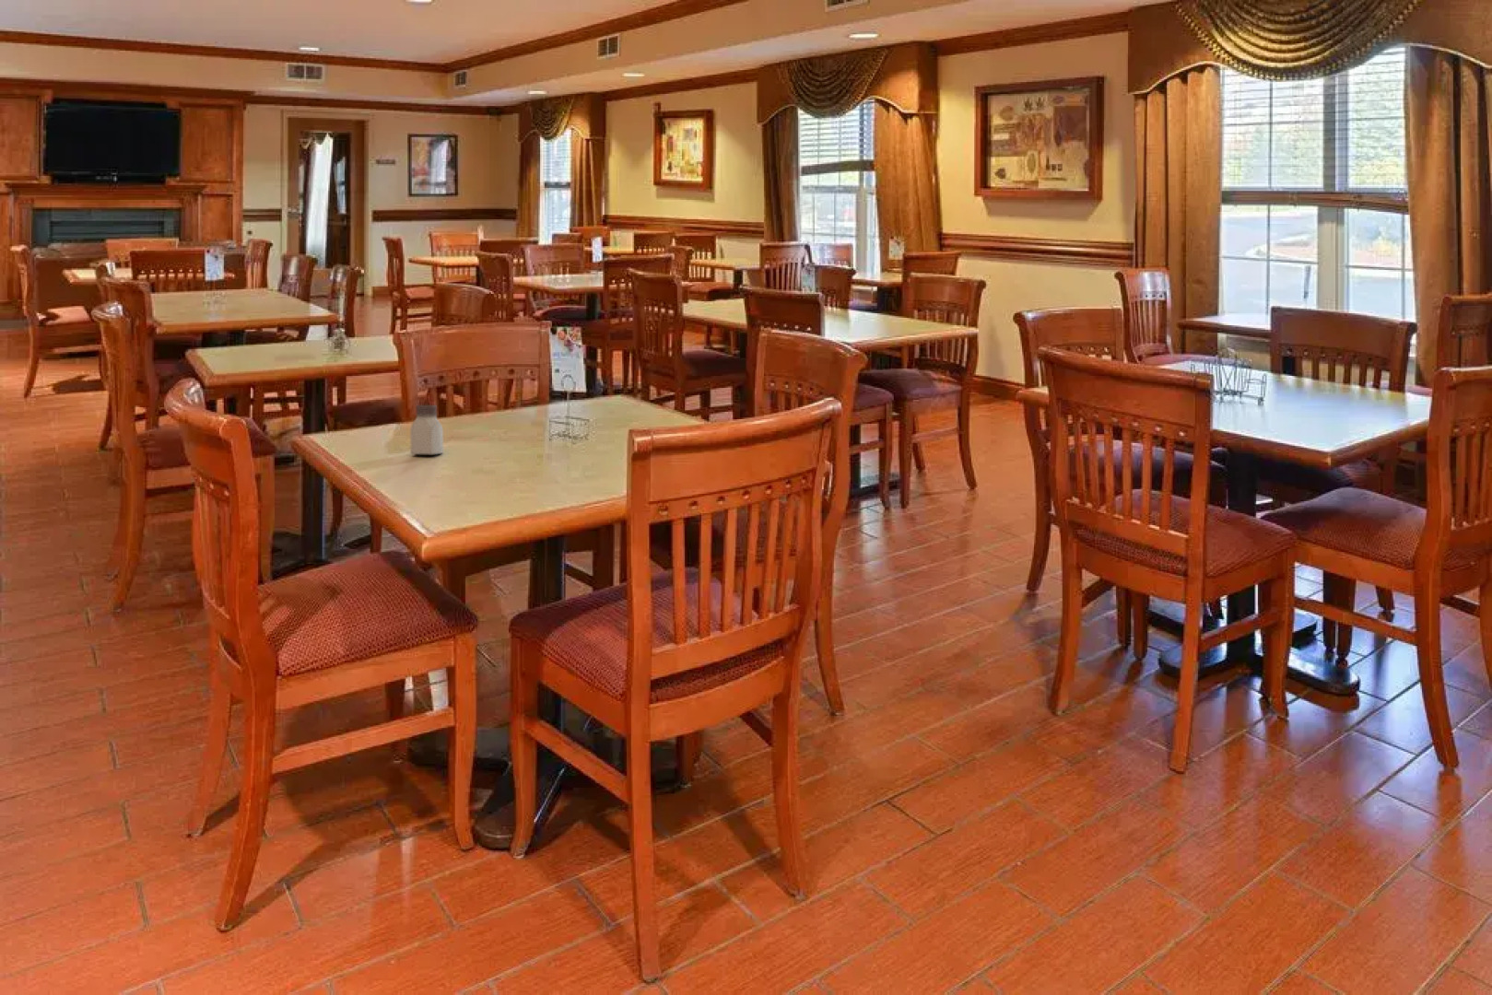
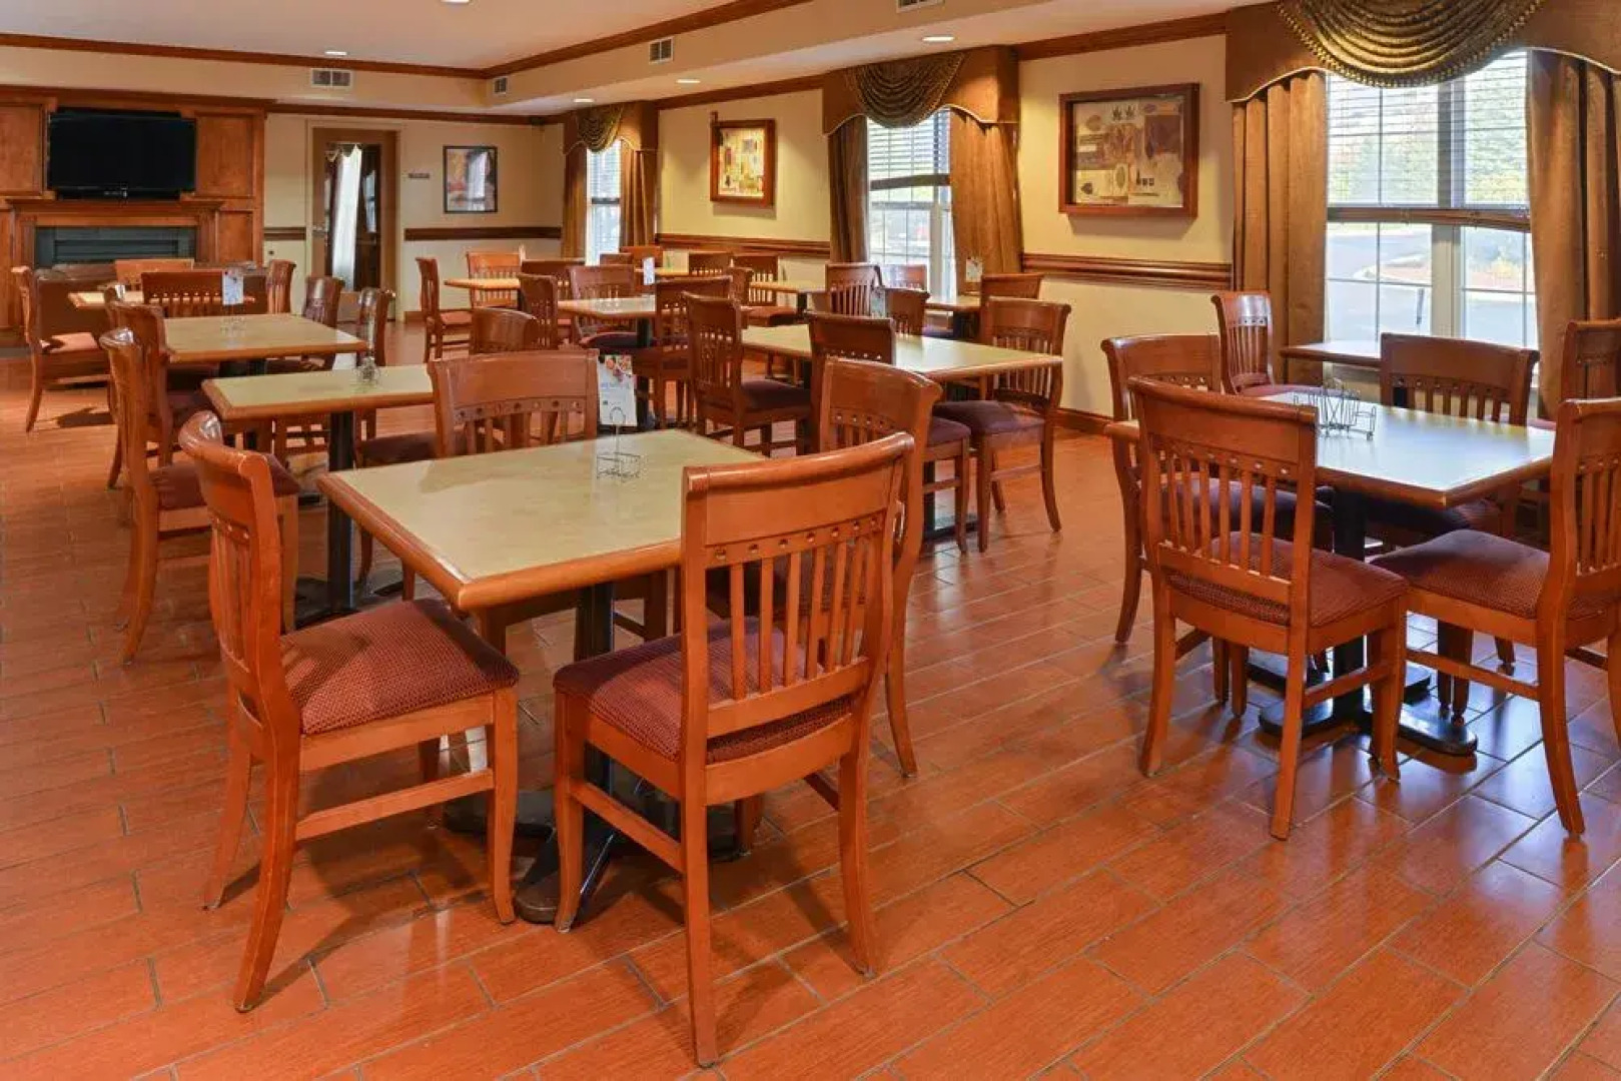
- saltshaker [409,404,444,455]
